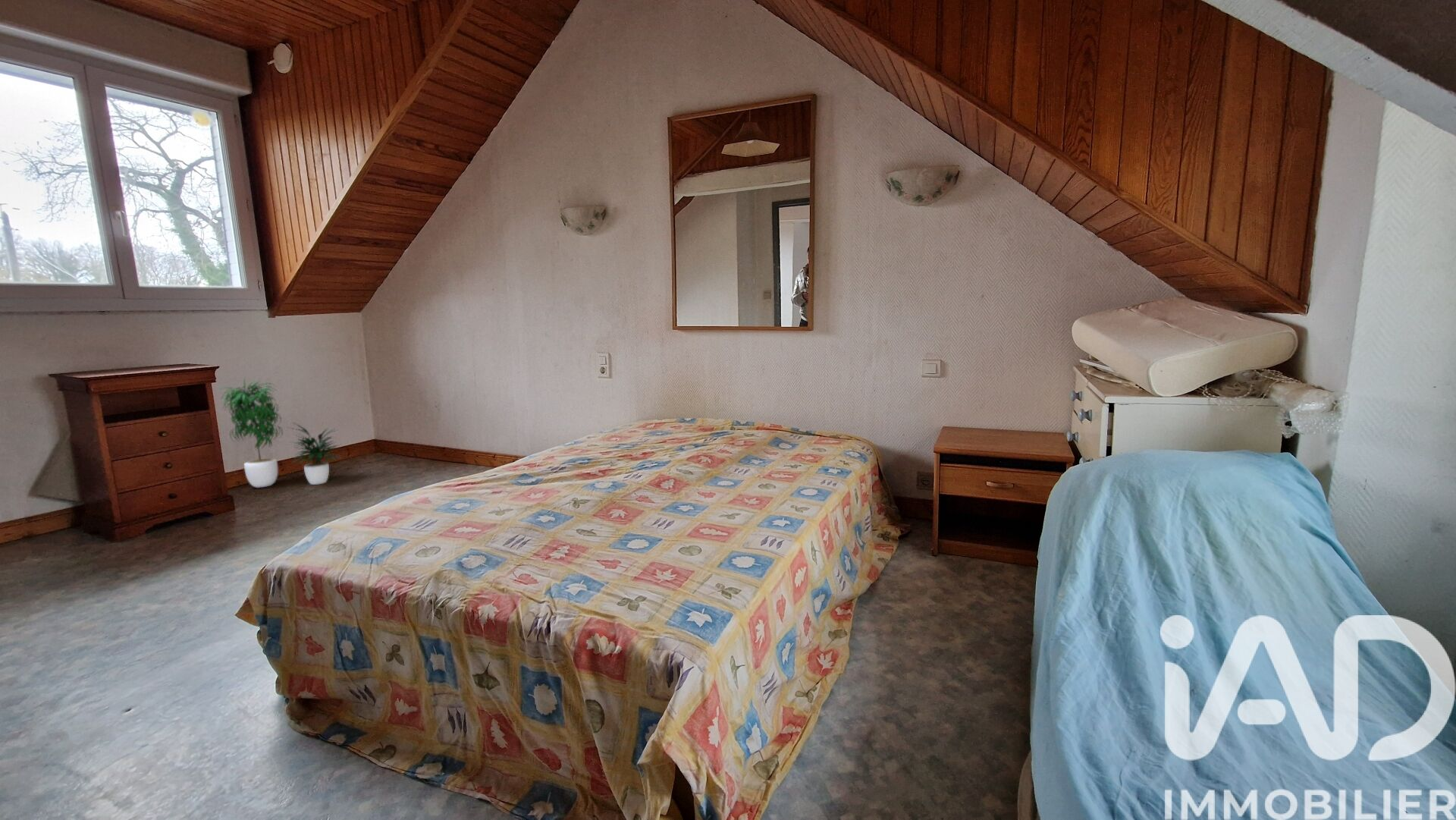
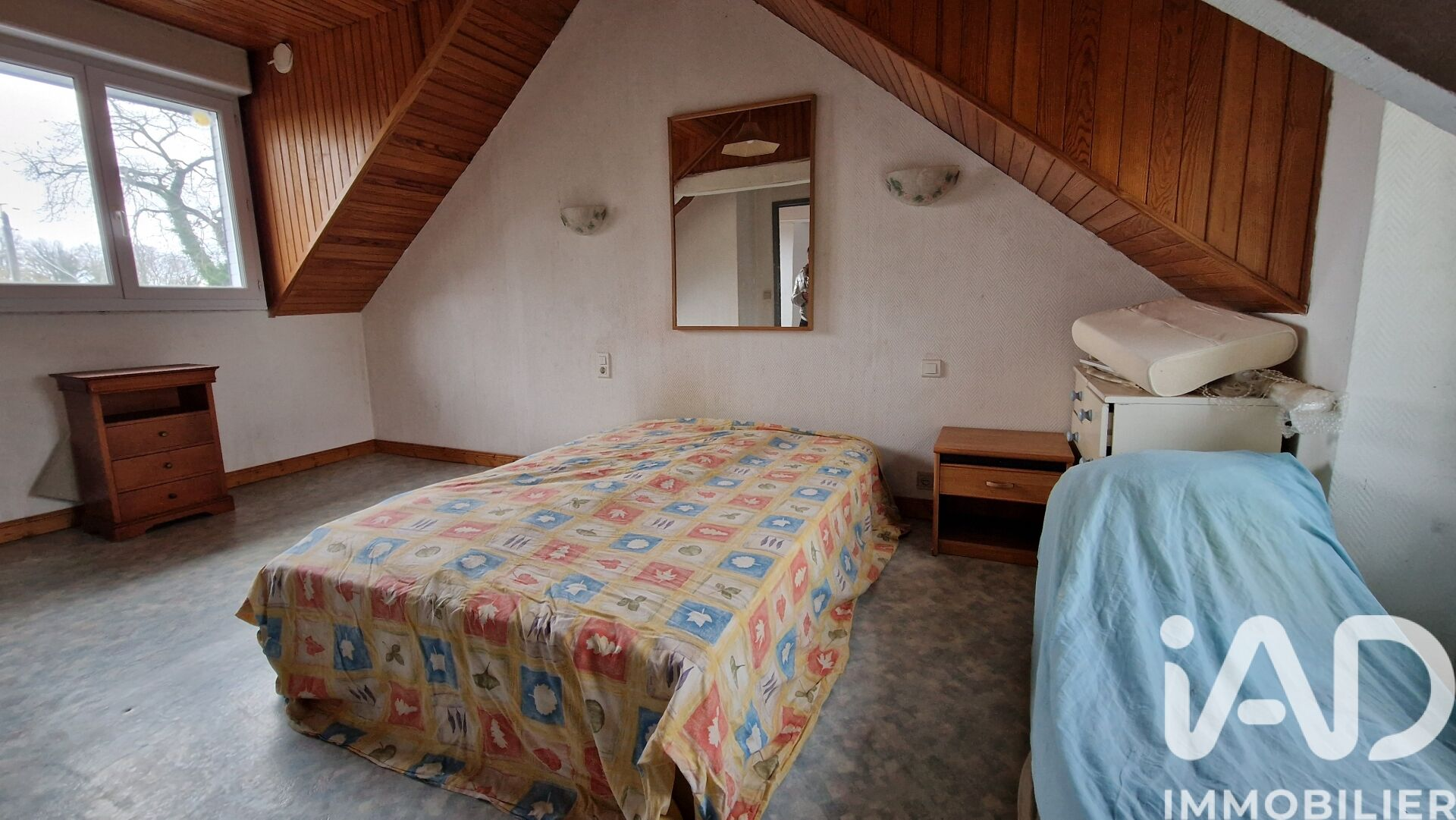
- potted plant [219,375,342,489]
